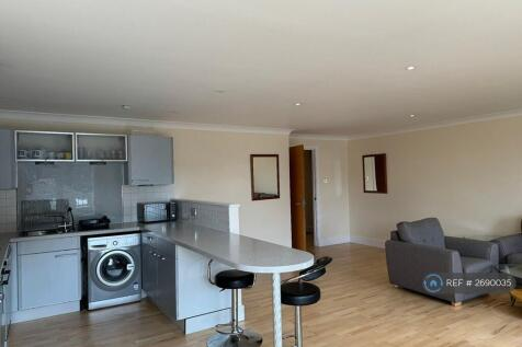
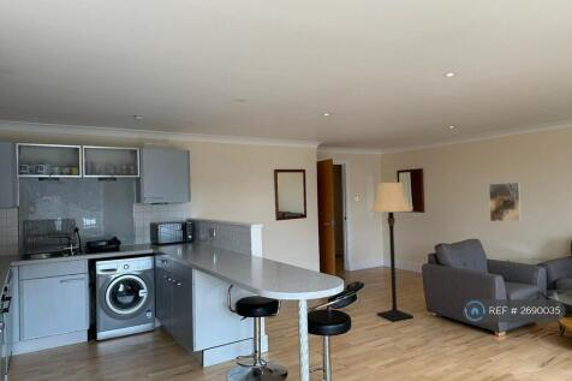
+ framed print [488,181,523,224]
+ lamp [369,181,415,322]
